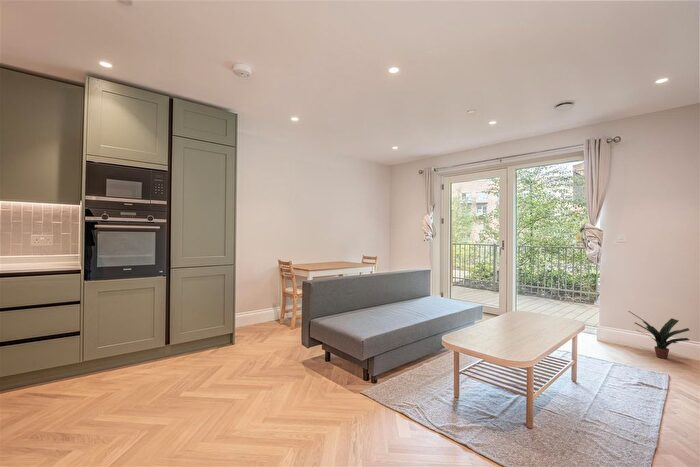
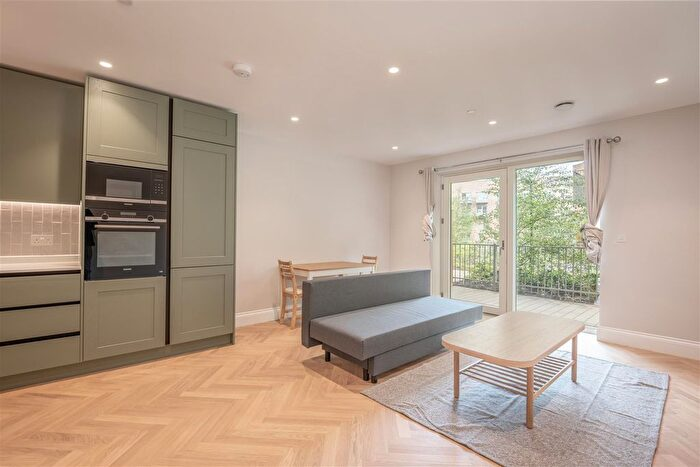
- potted plant [627,310,691,360]
